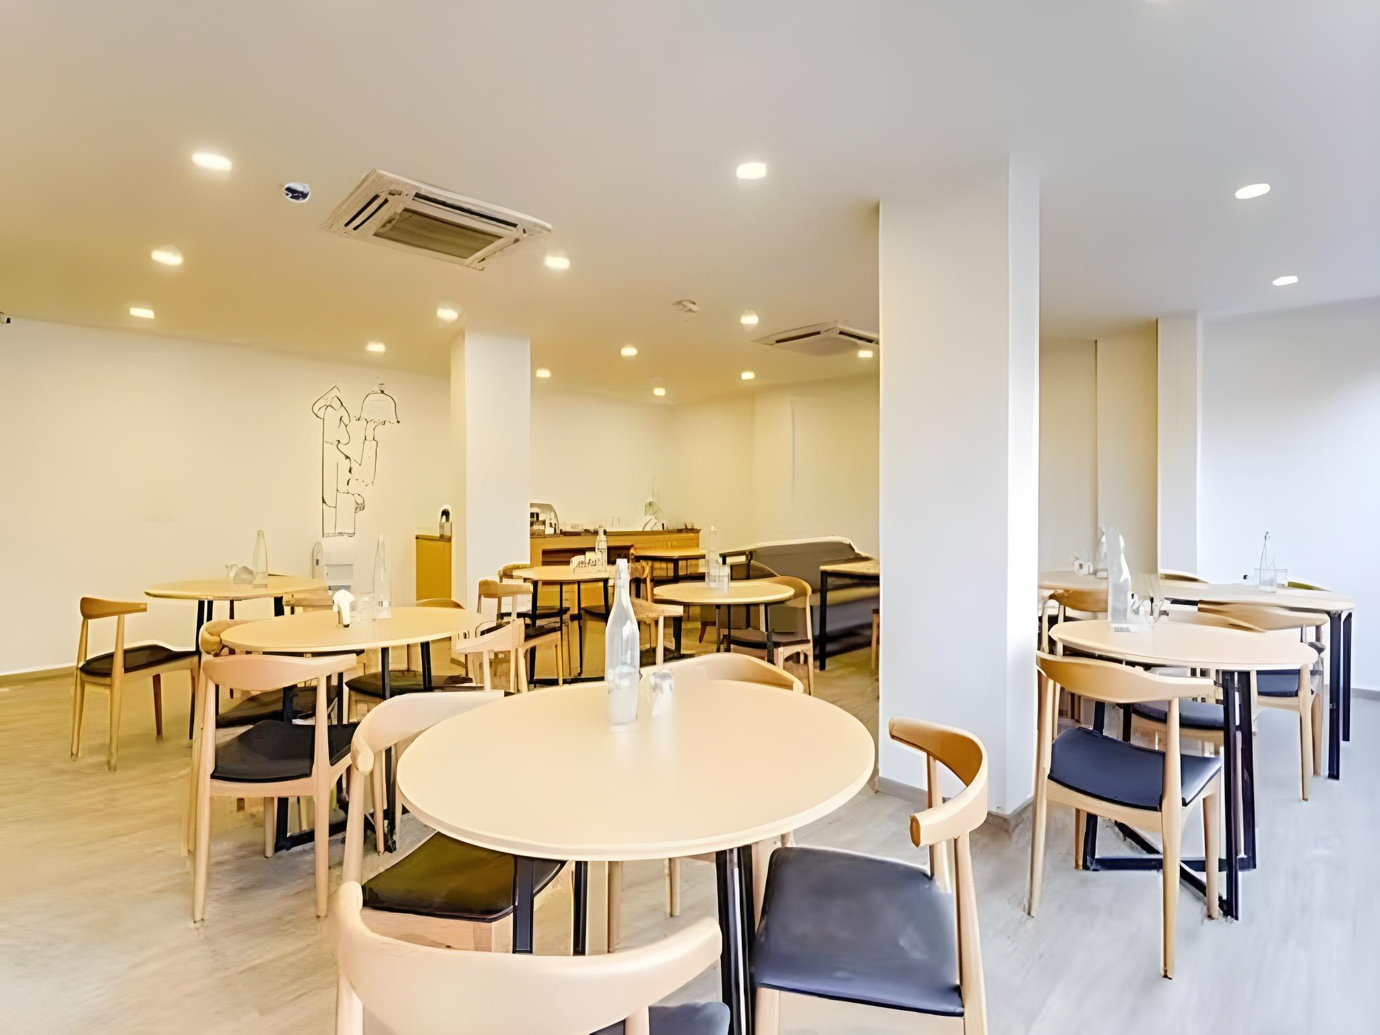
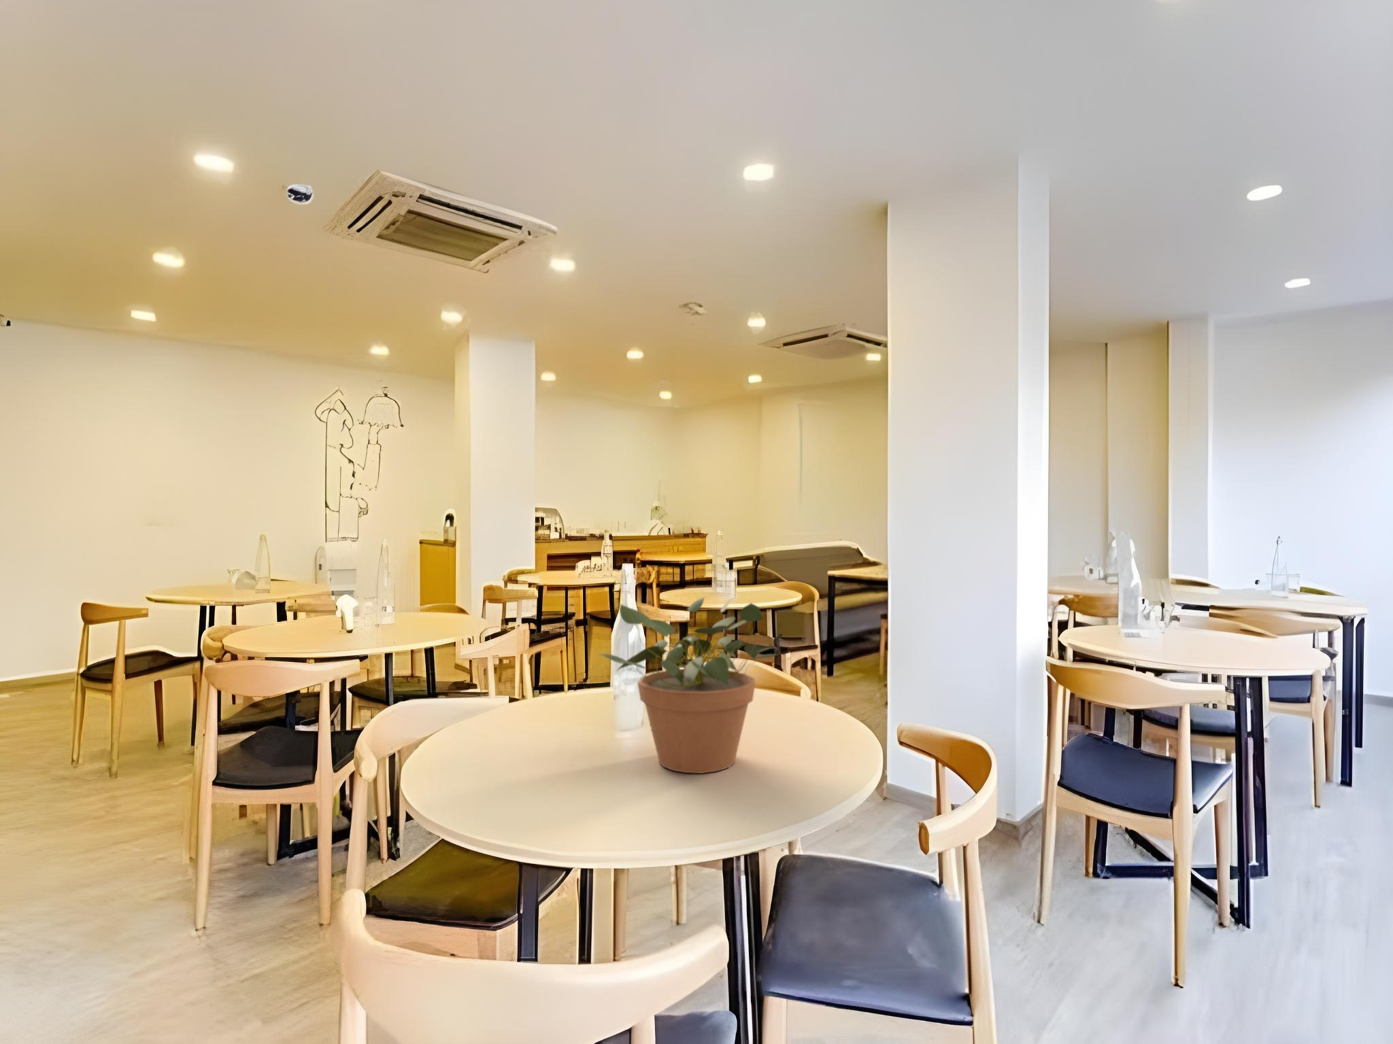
+ potted plant [597,595,777,774]
